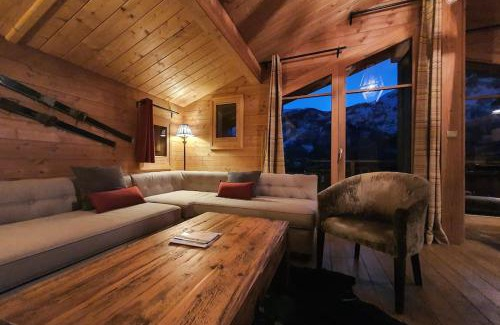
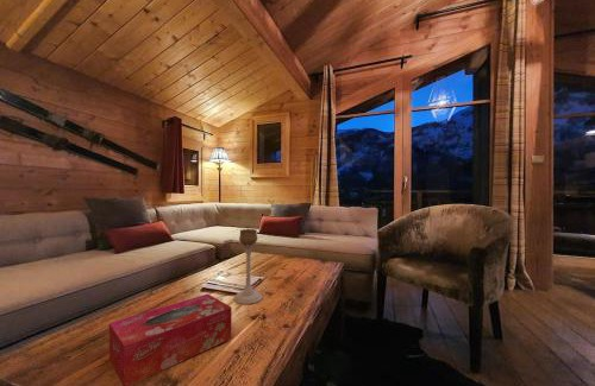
+ candle holder [232,228,263,305]
+ tissue box [108,292,233,386]
